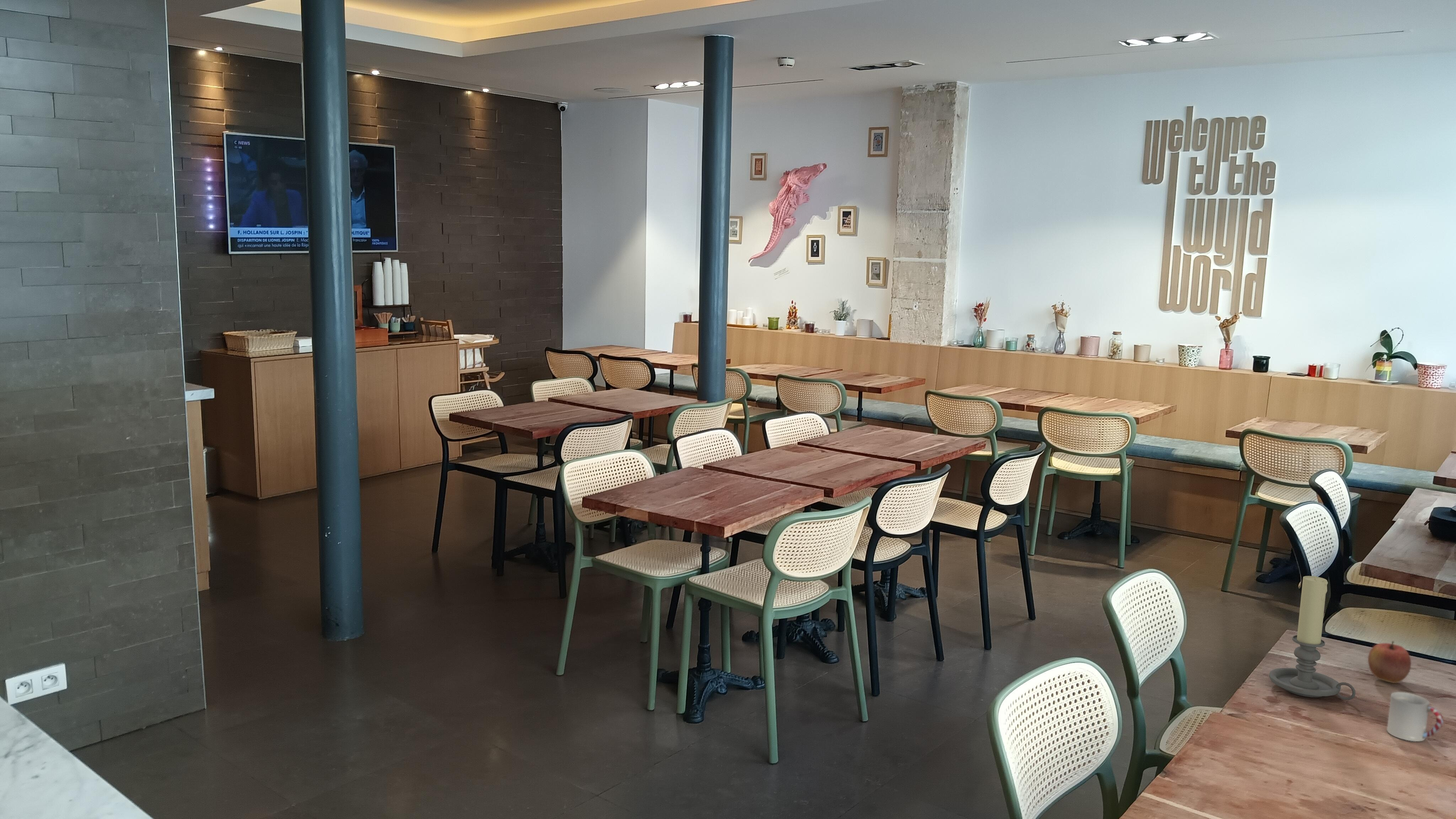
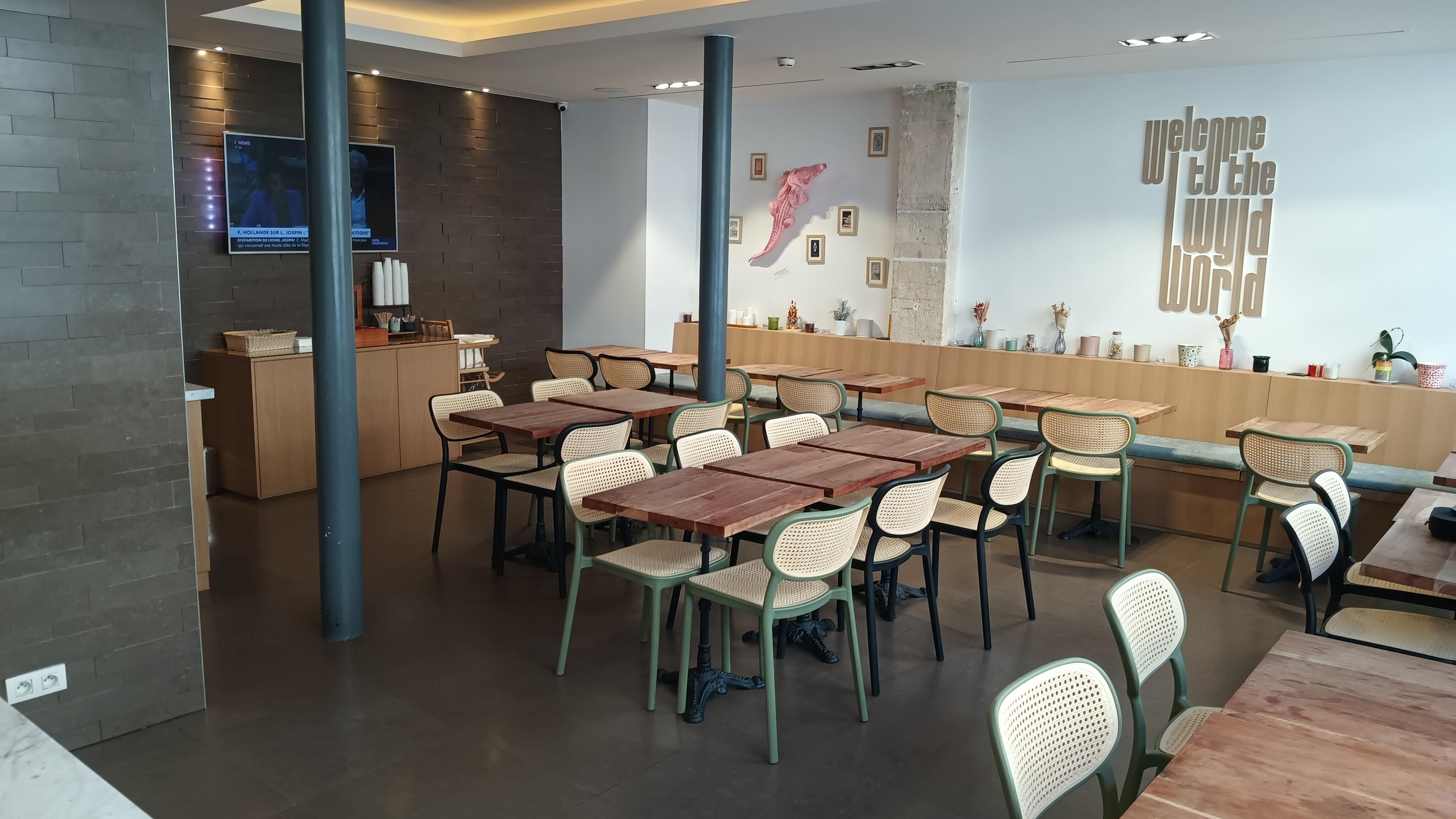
- candle holder [1269,576,1356,700]
- cup [1387,692,1444,742]
- apple [1367,641,1412,684]
